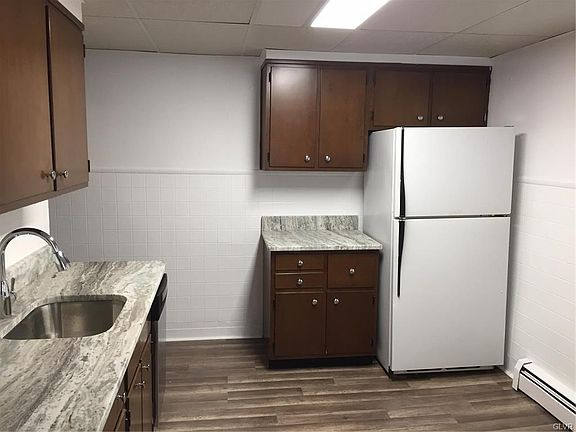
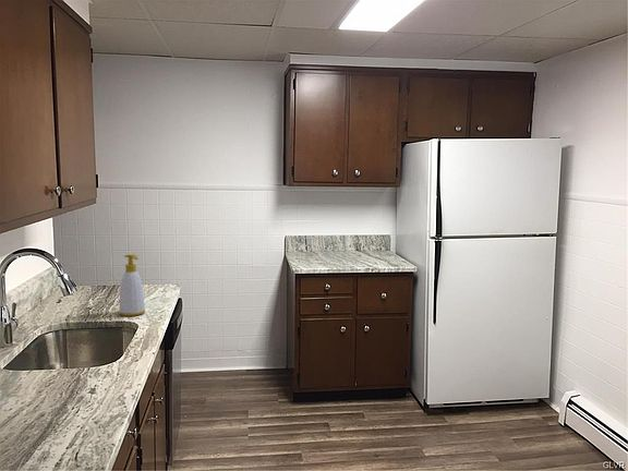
+ soap bottle [118,253,146,317]
